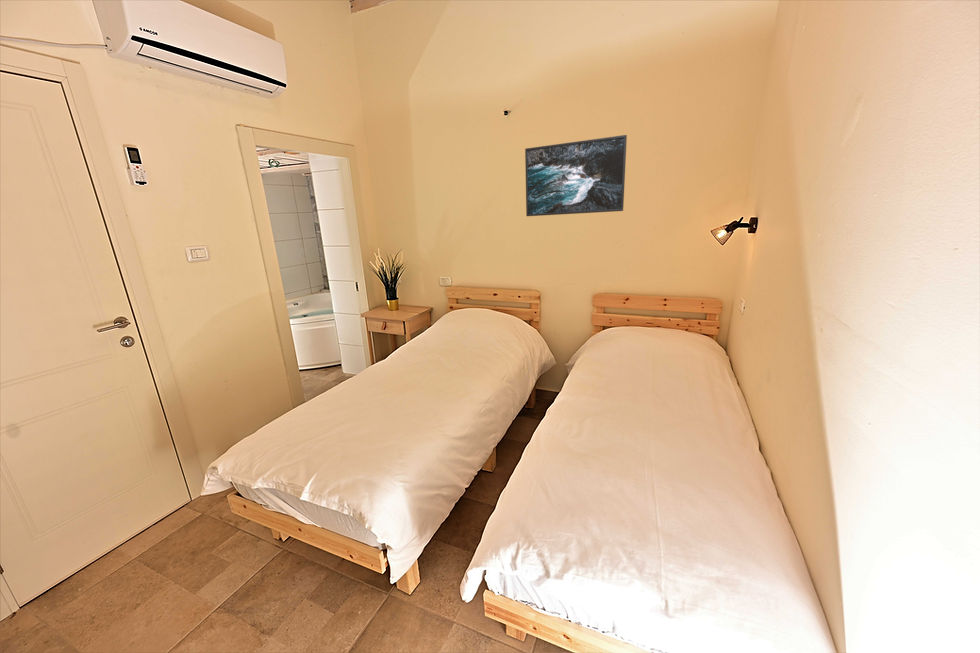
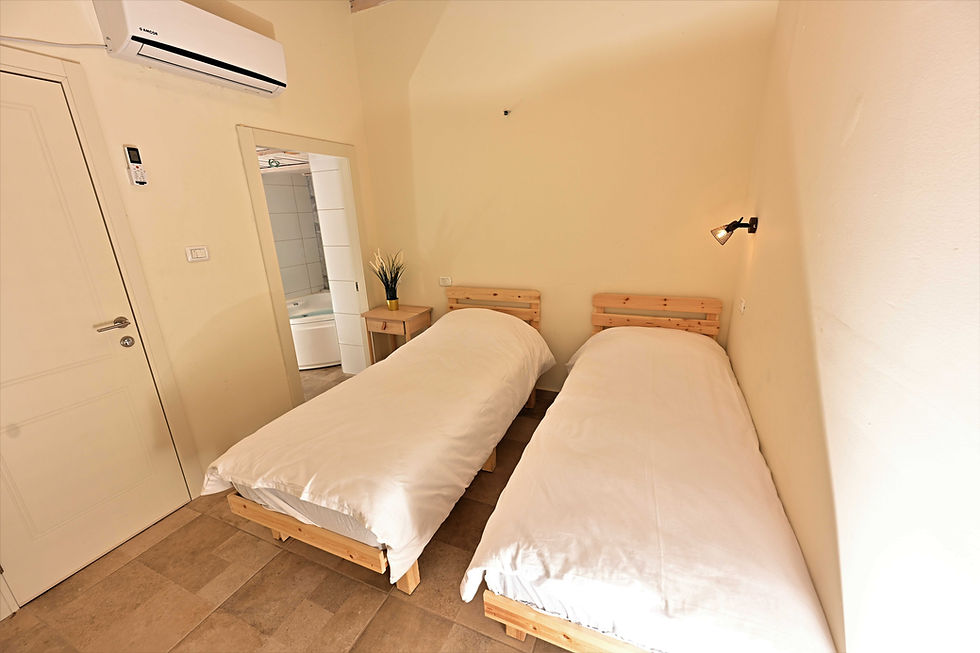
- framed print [524,134,628,217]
